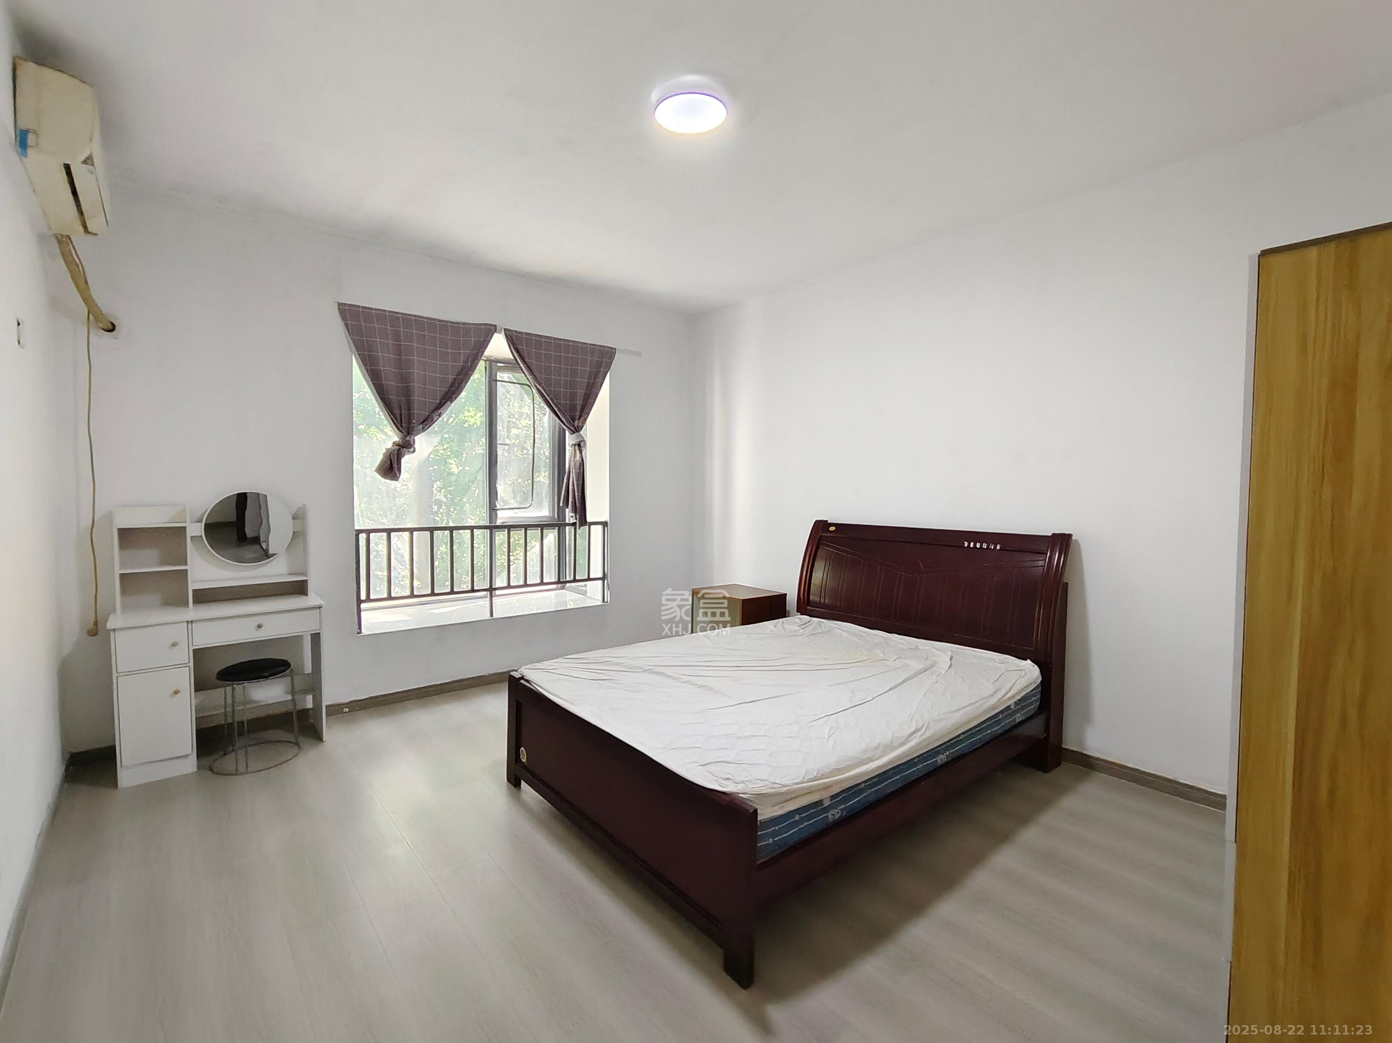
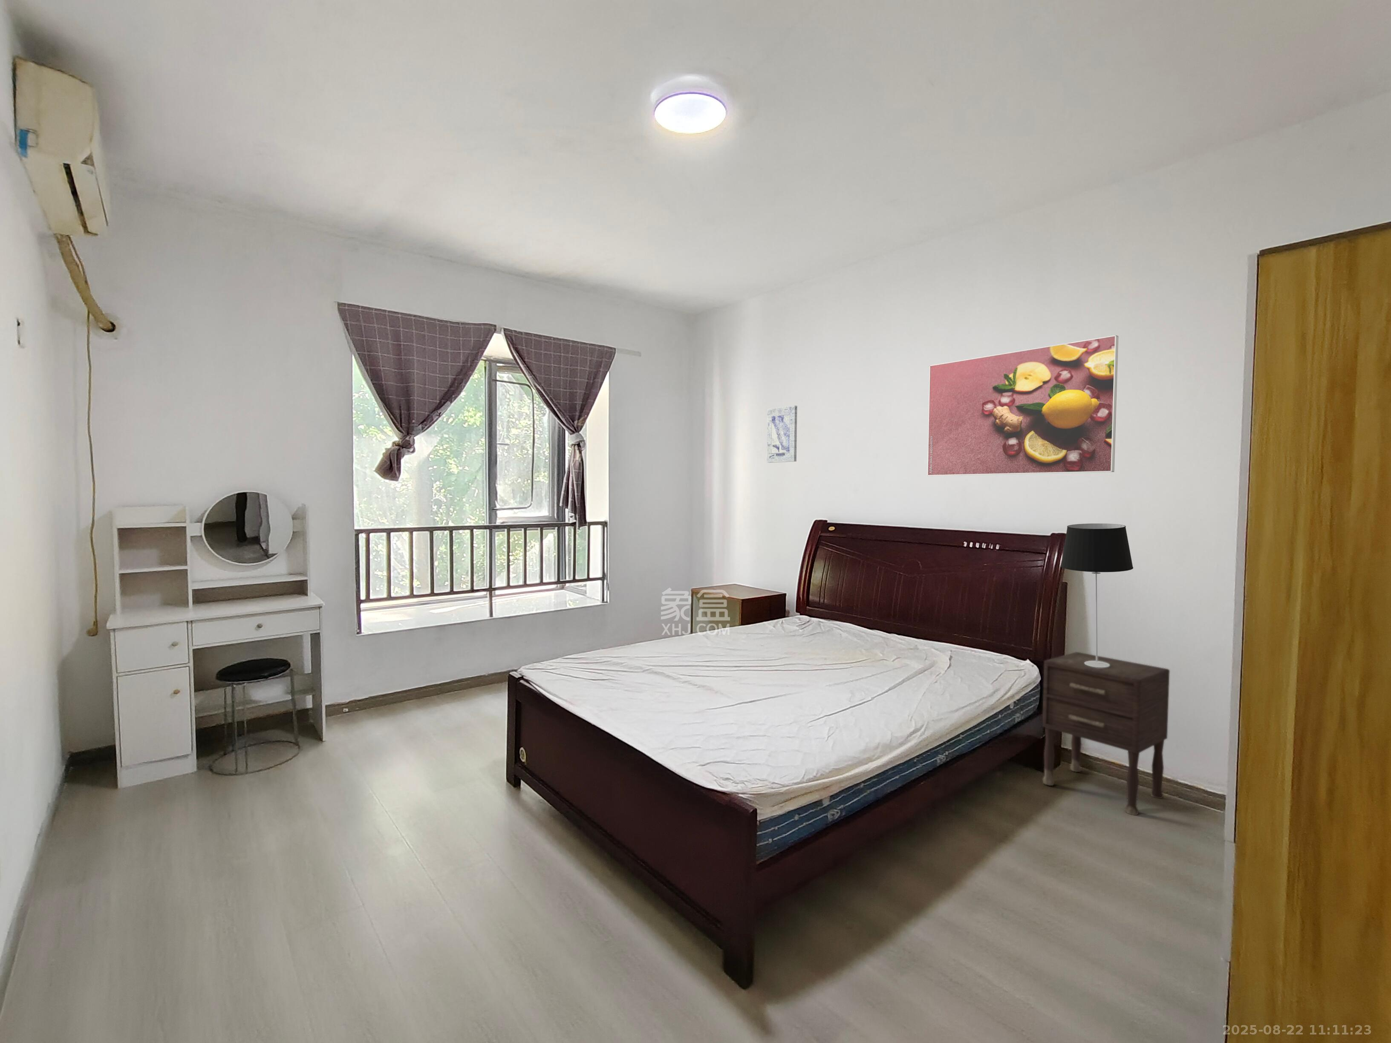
+ table lamp [1060,524,1134,667]
+ nightstand [1042,652,1170,815]
+ wall art [767,405,797,463]
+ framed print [927,335,1118,477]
